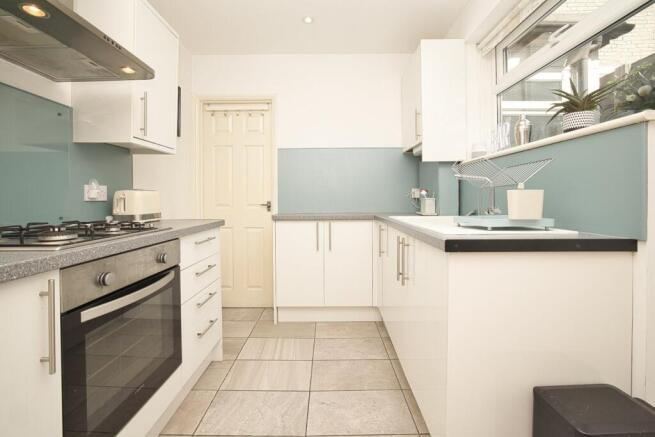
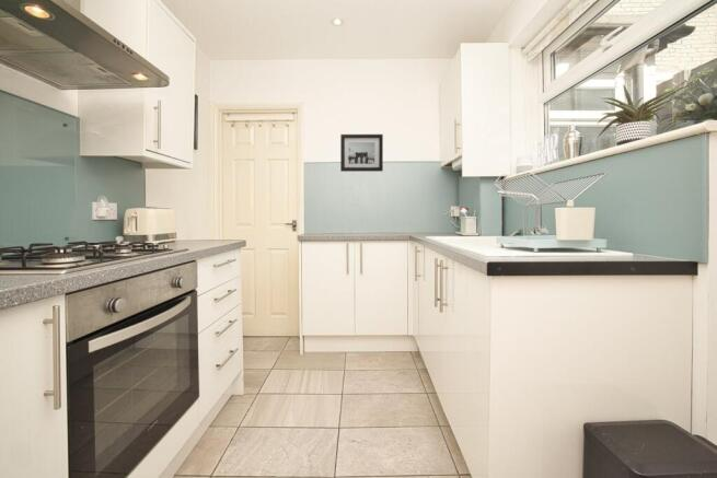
+ wall art [339,133,384,173]
